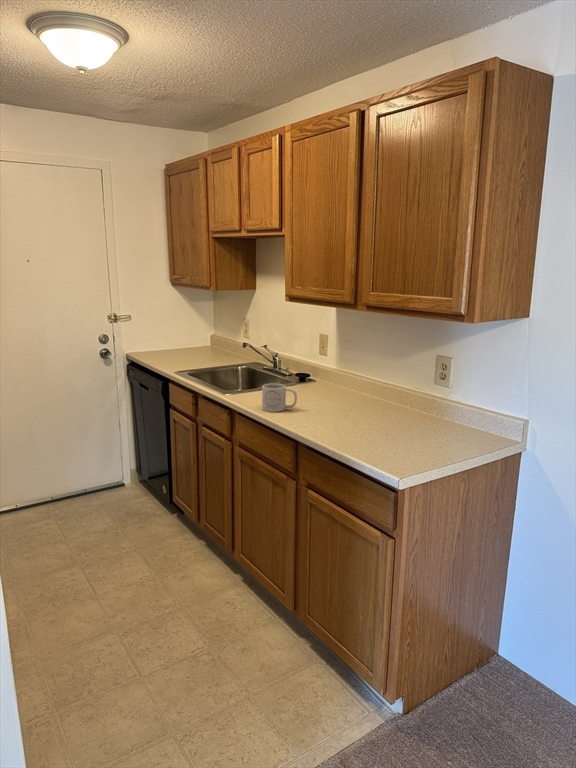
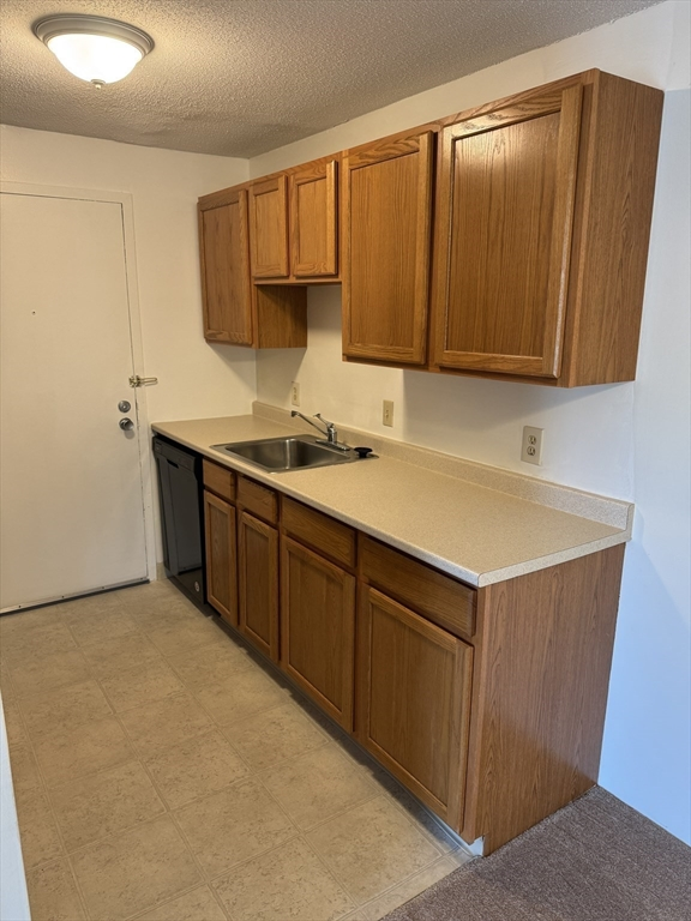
- mug [261,383,298,413]
